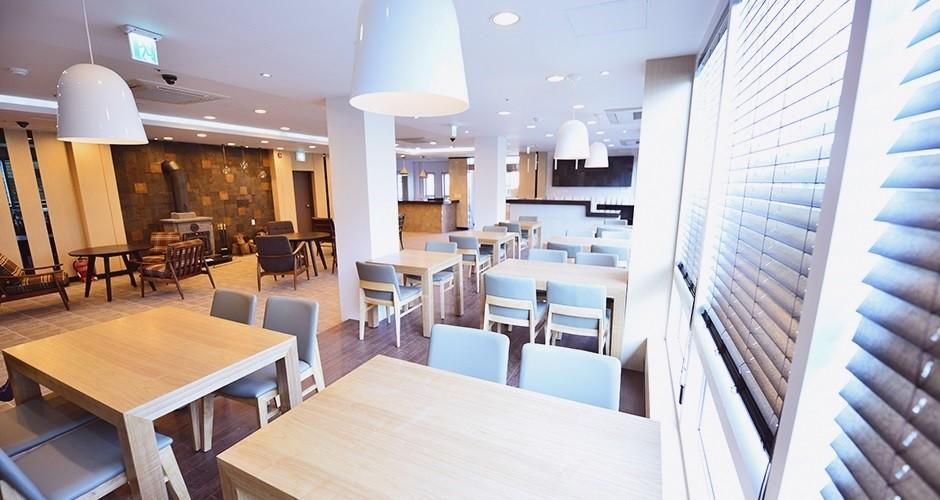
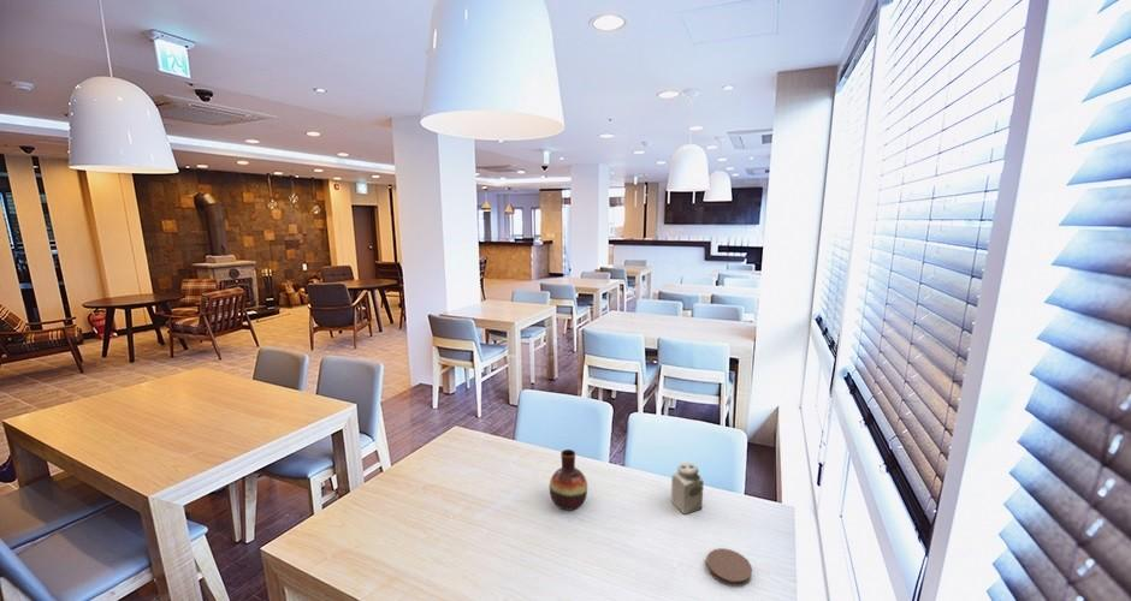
+ salt shaker [670,462,705,516]
+ coaster [705,547,753,588]
+ vase [549,448,588,511]
